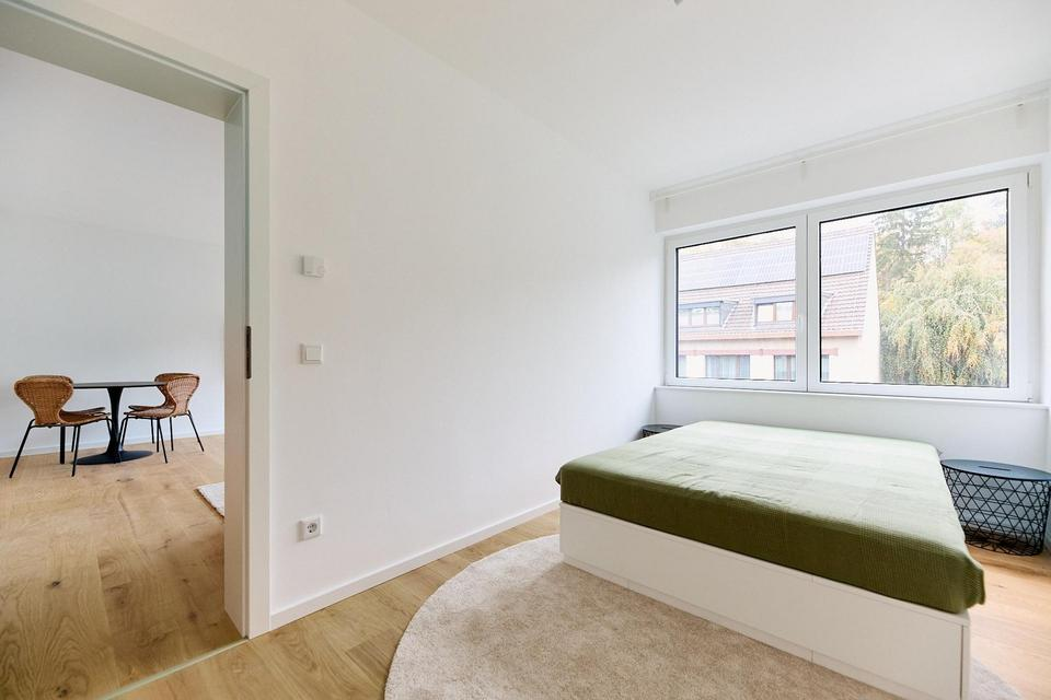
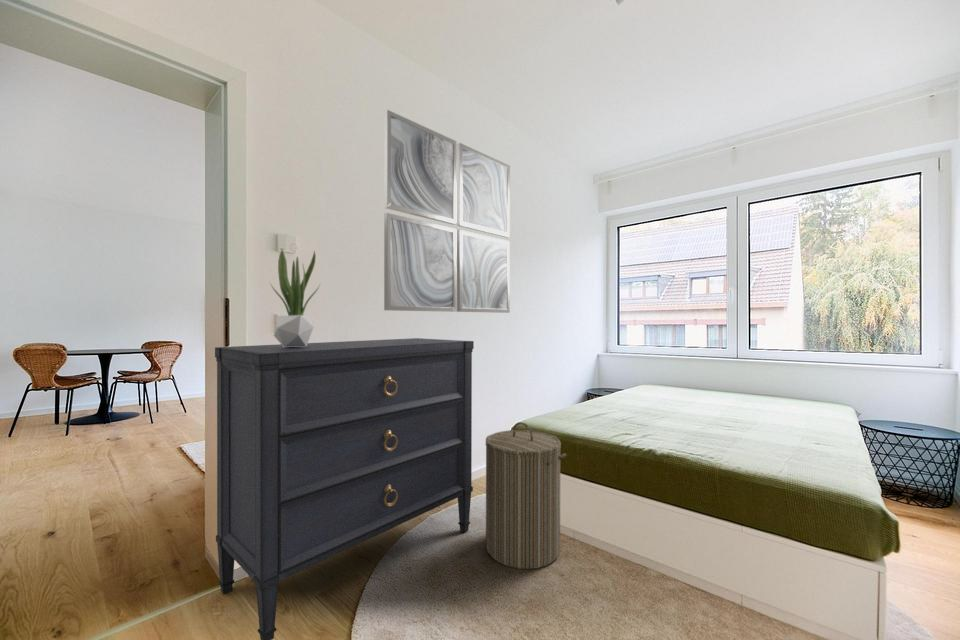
+ dresser [214,337,475,640]
+ potted plant [269,248,321,347]
+ laundry hamper [485,421,567,570]
+ wall art [383,109,511,314]
